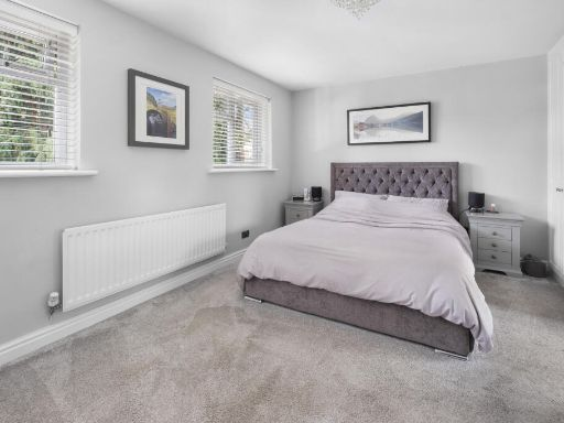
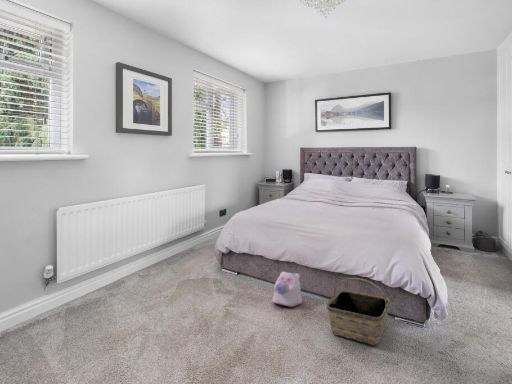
+ basket [326,277,391,346]
+ plush toy [271,271,303,308]
